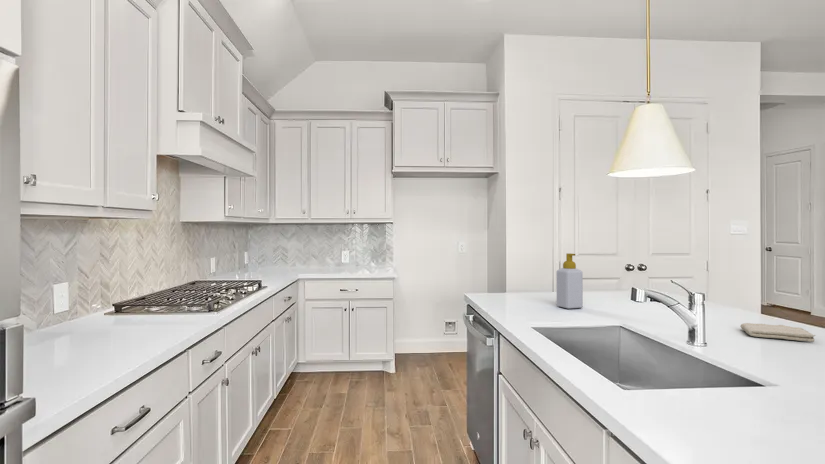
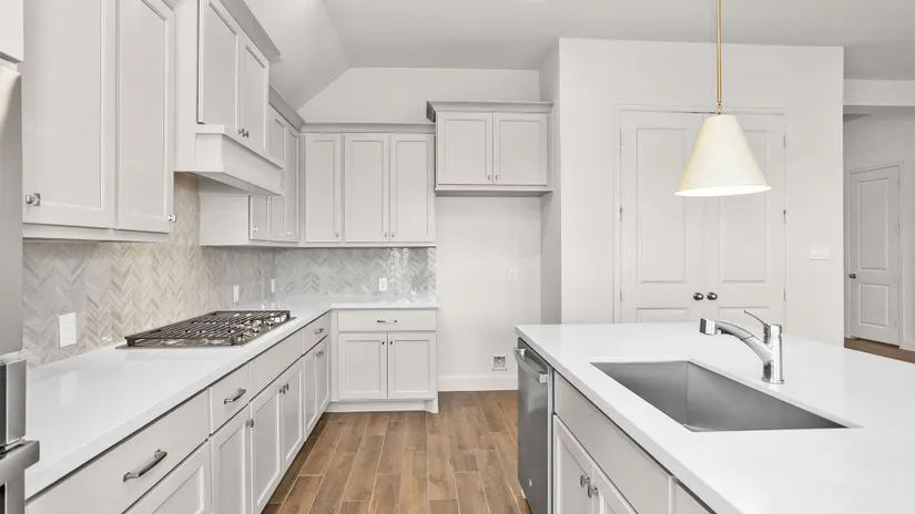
- soap bottle [556,253,584,310]
- washcloth [740,322,817,343]
